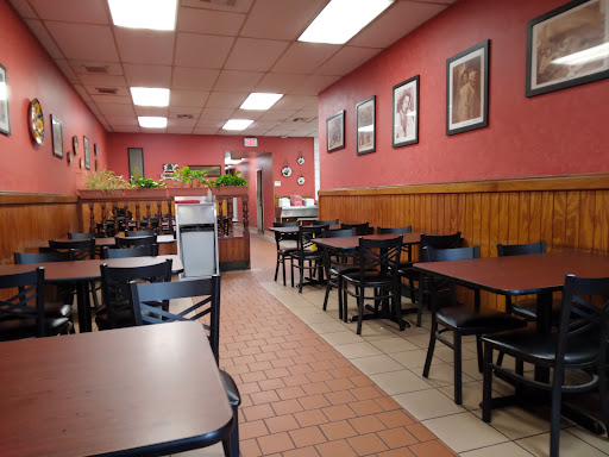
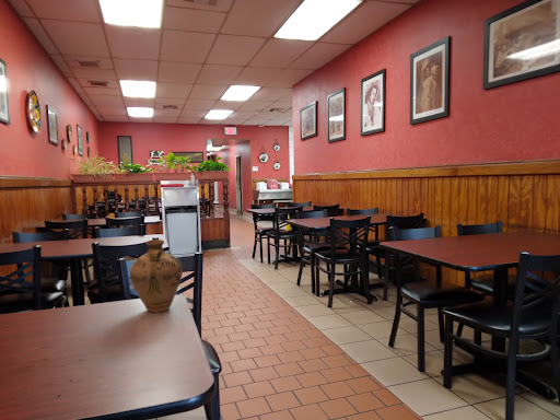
+ jug [129,238,184,314]
